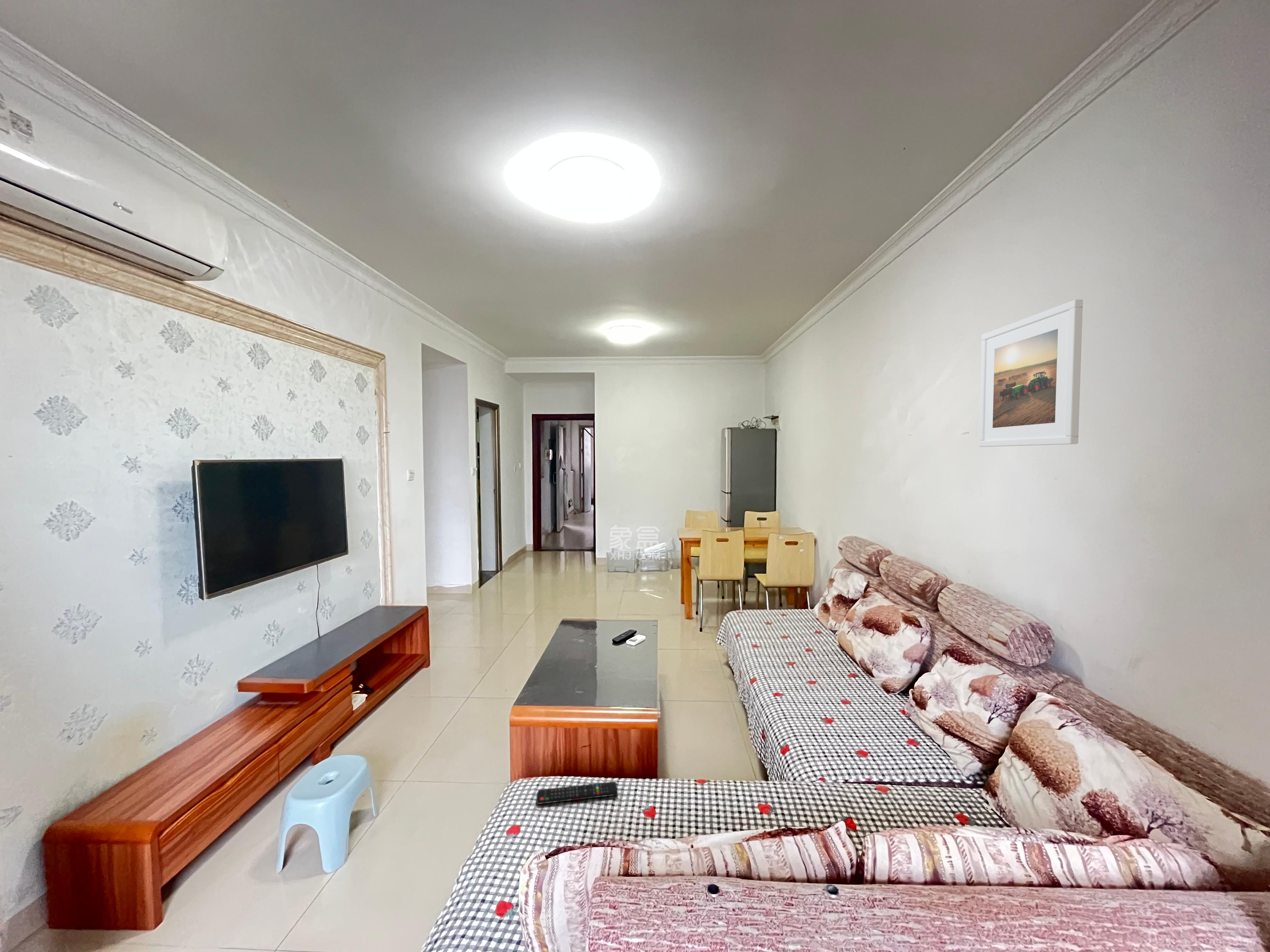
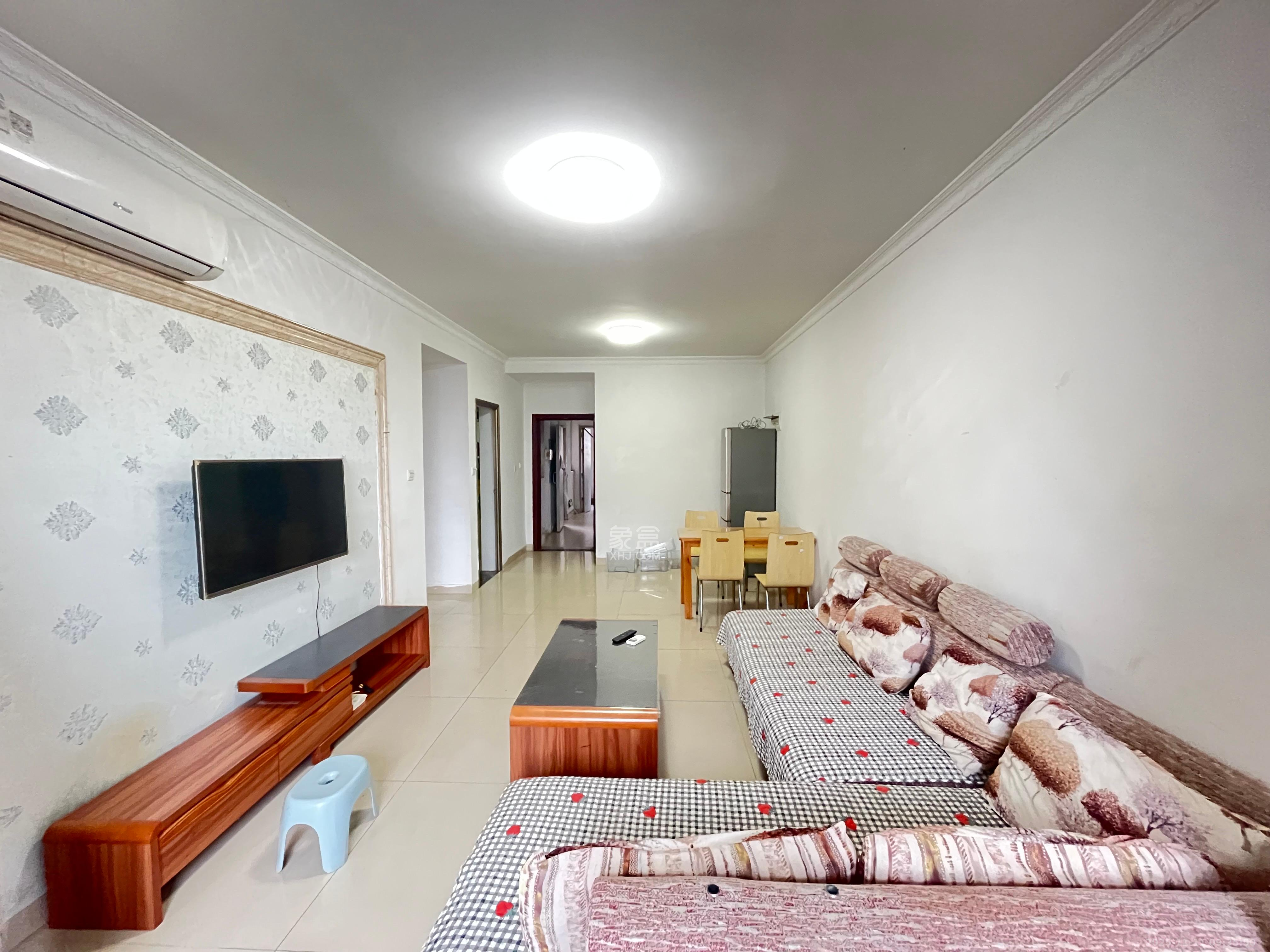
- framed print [979,299,1083,447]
- remote control [536,781,618,804]
